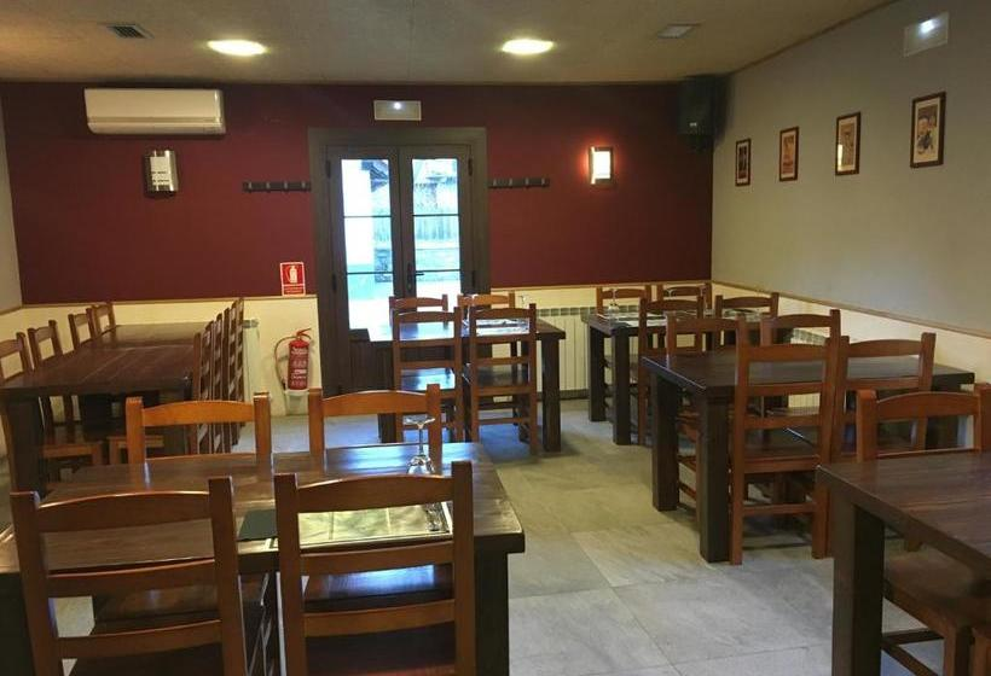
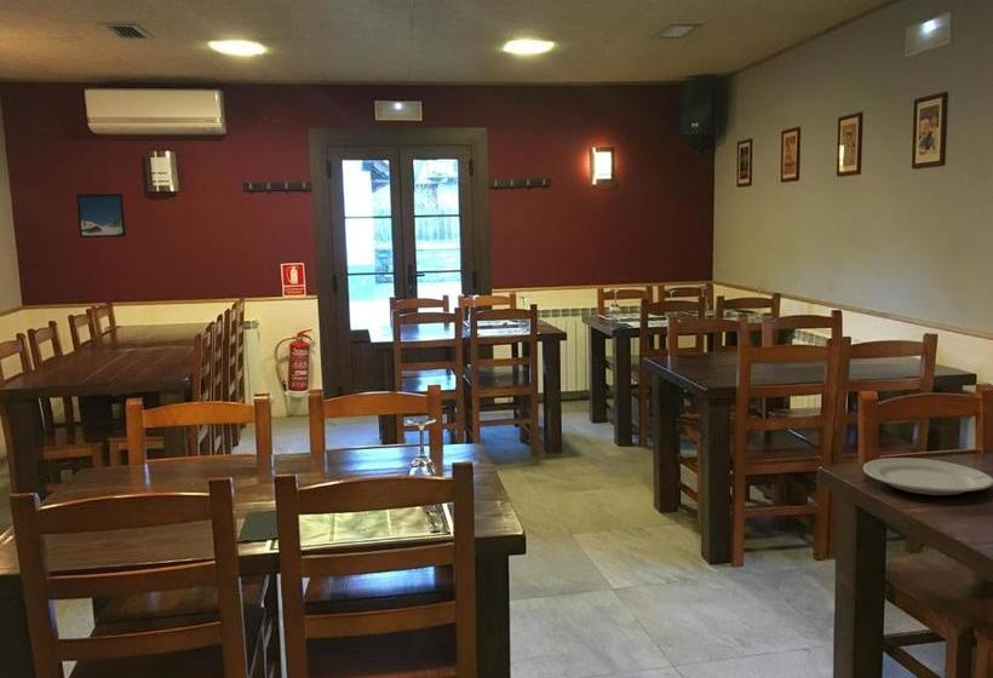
+ chinaware [862,456,993,496]
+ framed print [75,193,127,239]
